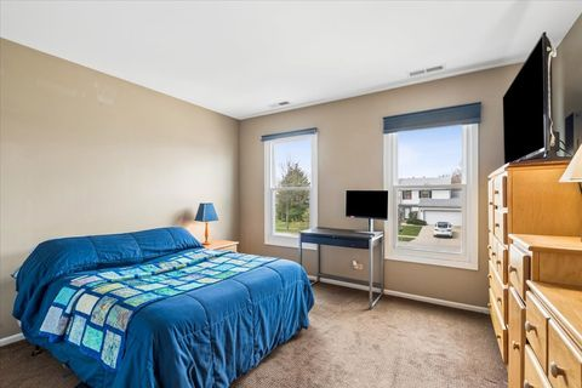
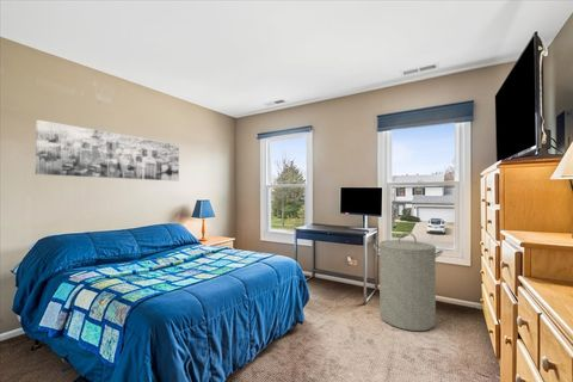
+ wall art [35,119,180,181]
+ laundry hamper [372,232,444,332]
